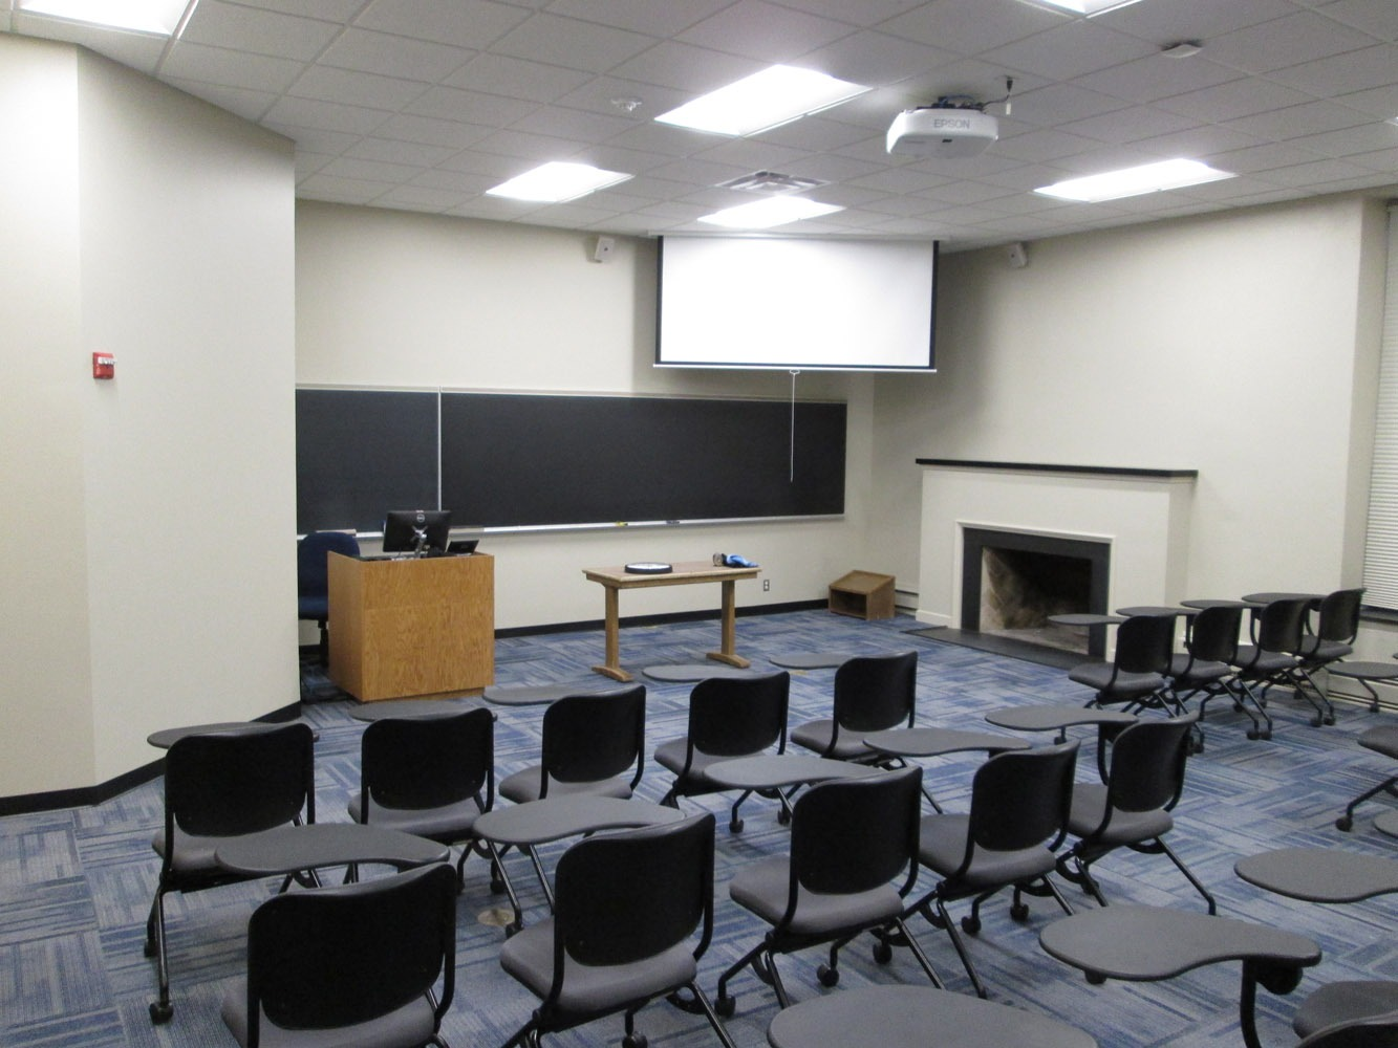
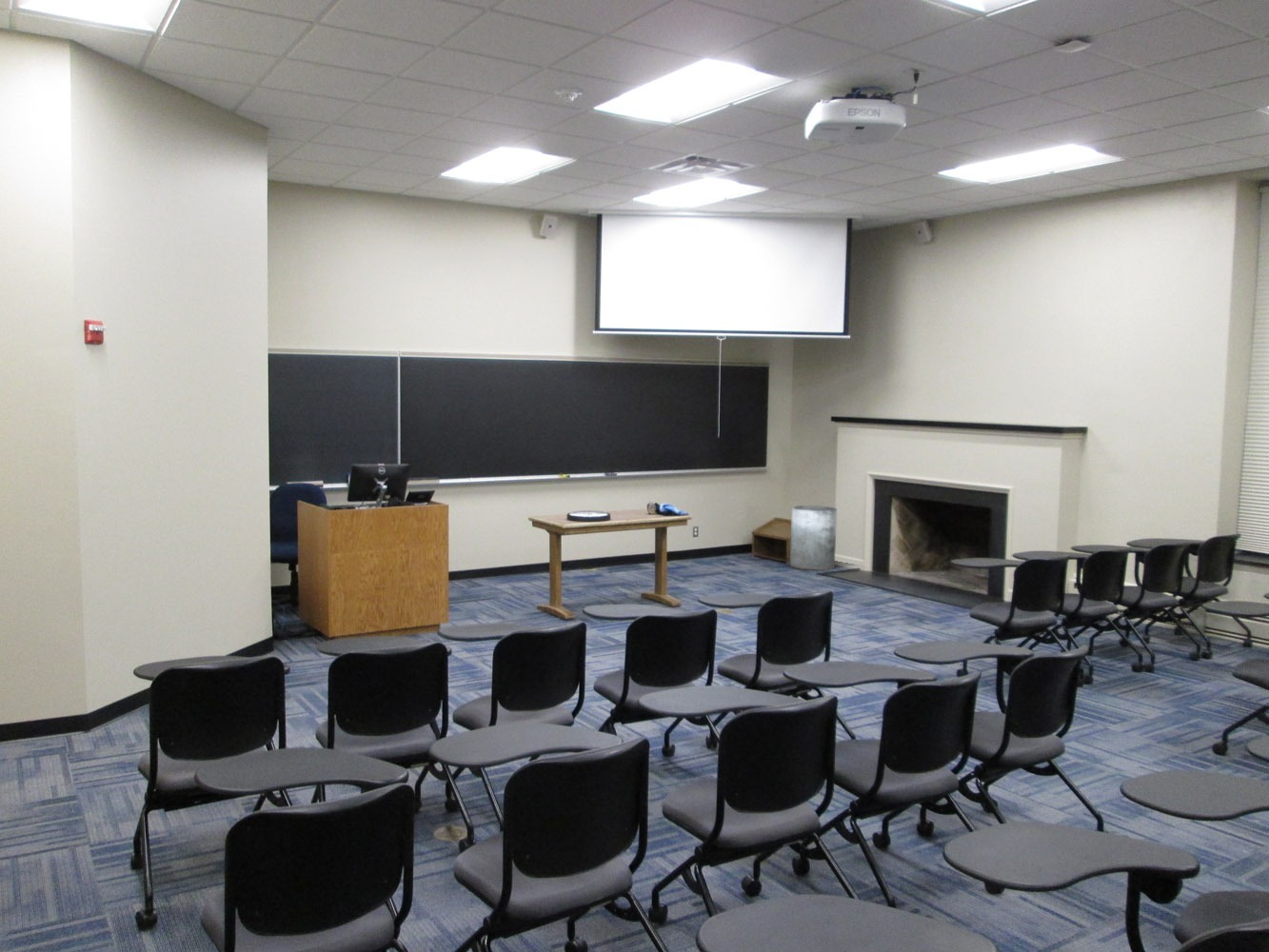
+ trash can [789,505,838,571]
